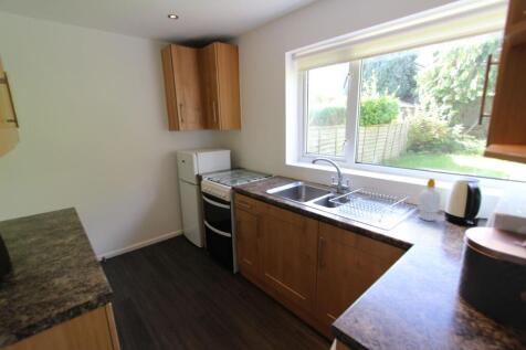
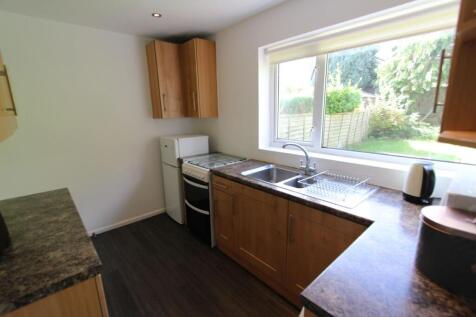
- soap bottle [417,178,442,222]
